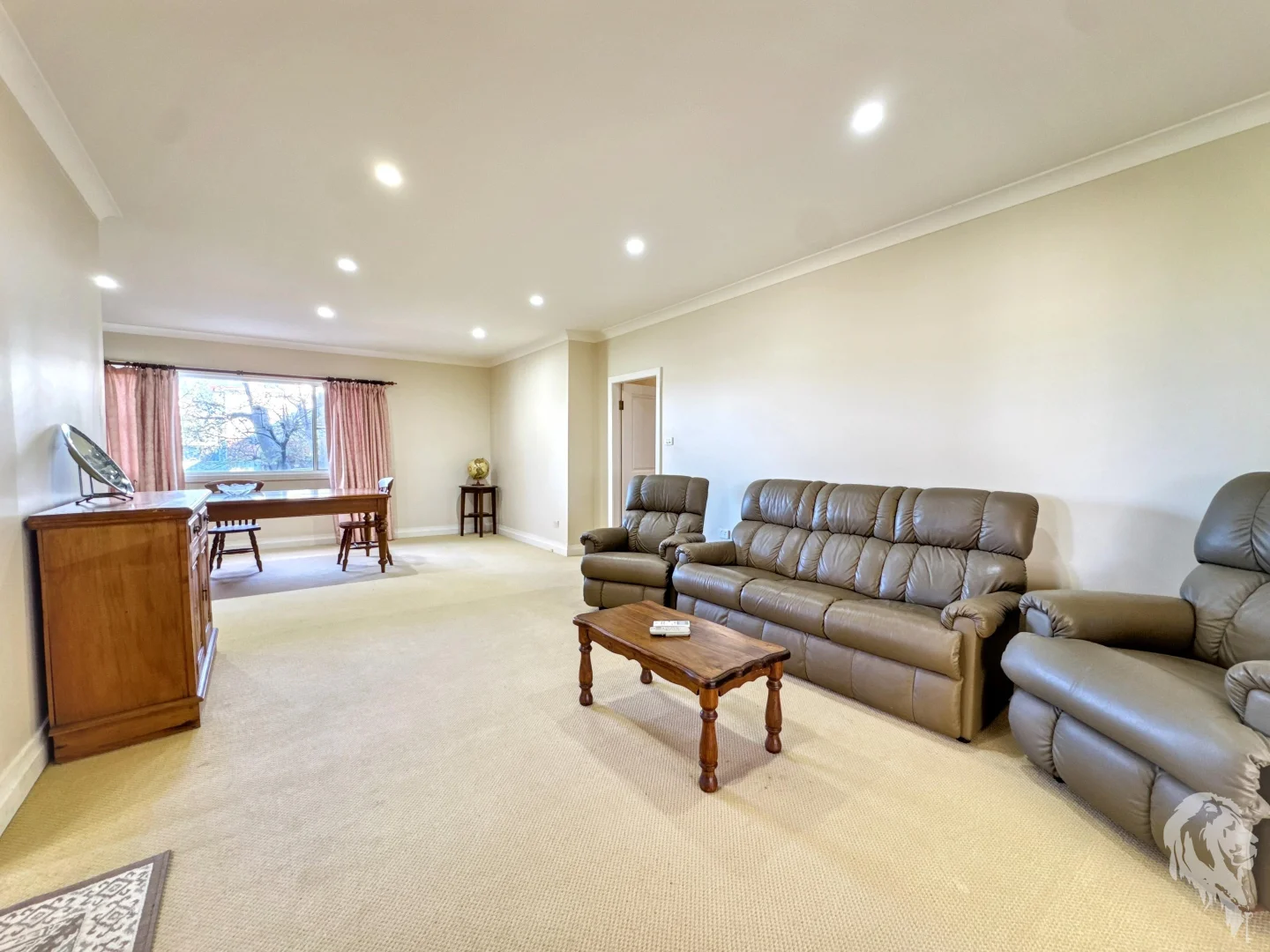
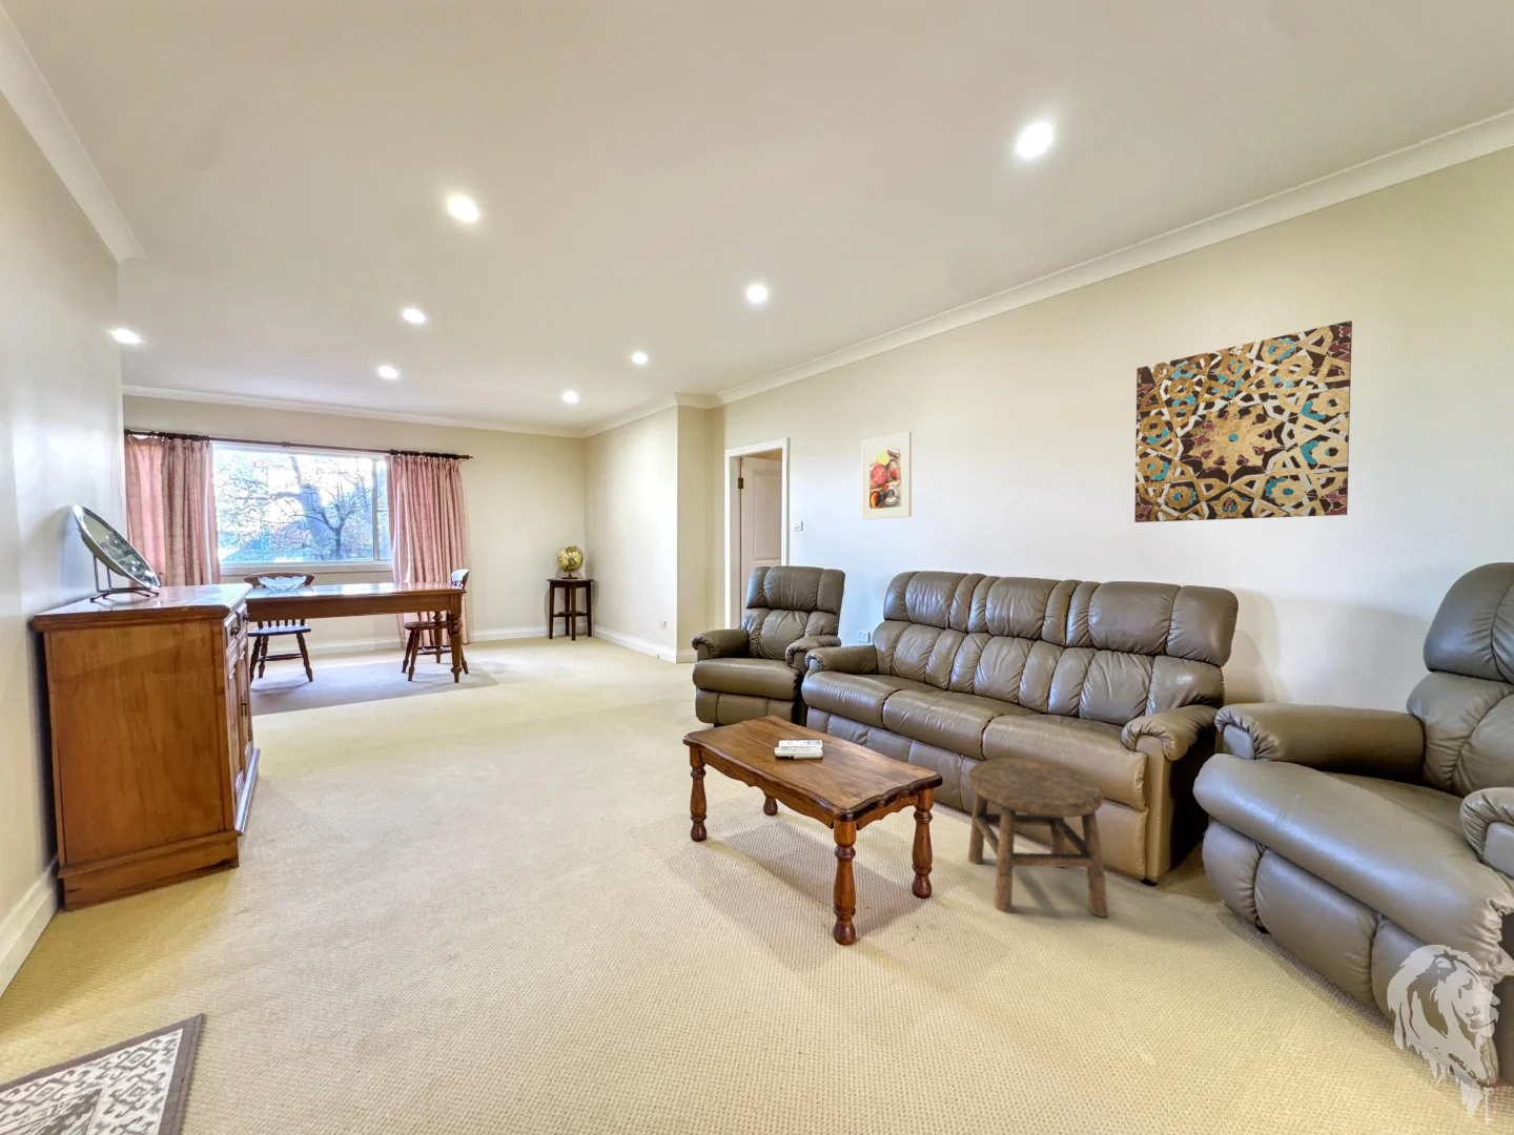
+ stool [967,758,1109,918]
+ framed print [861,430,913,520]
+ wall art [1134,320,1353,523]
